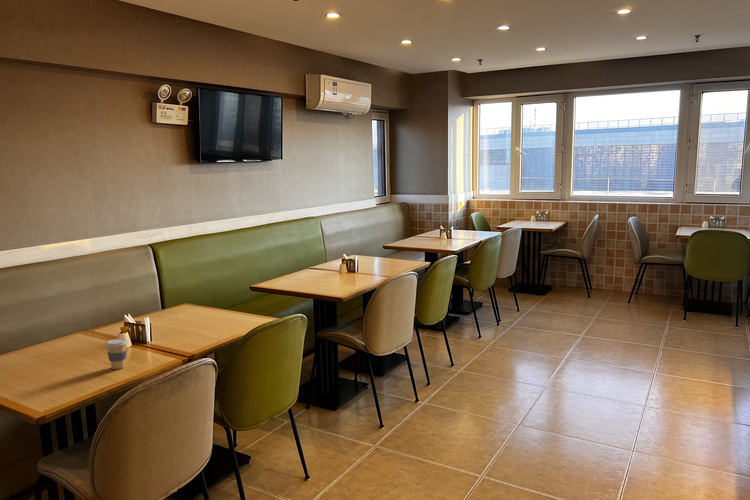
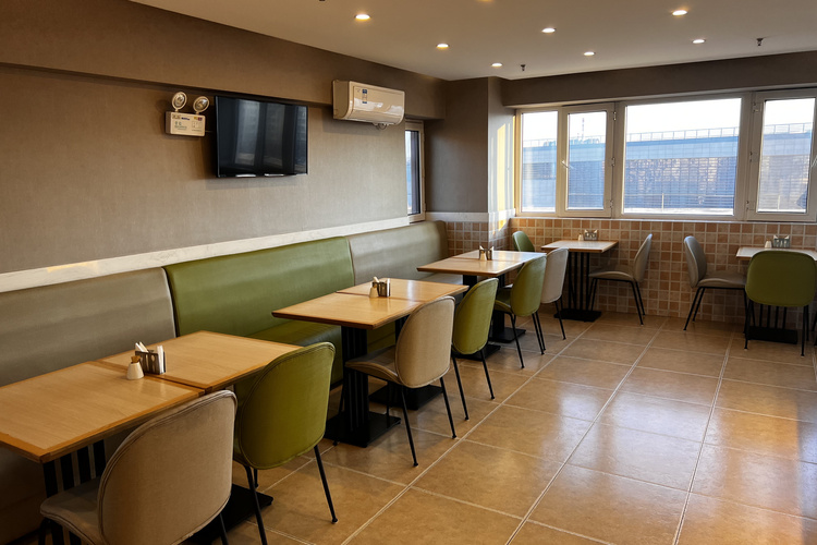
- coffee cup [105,338,129,370]
